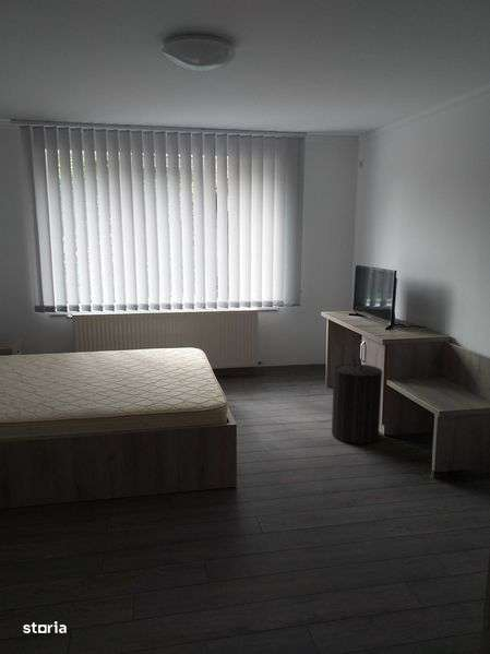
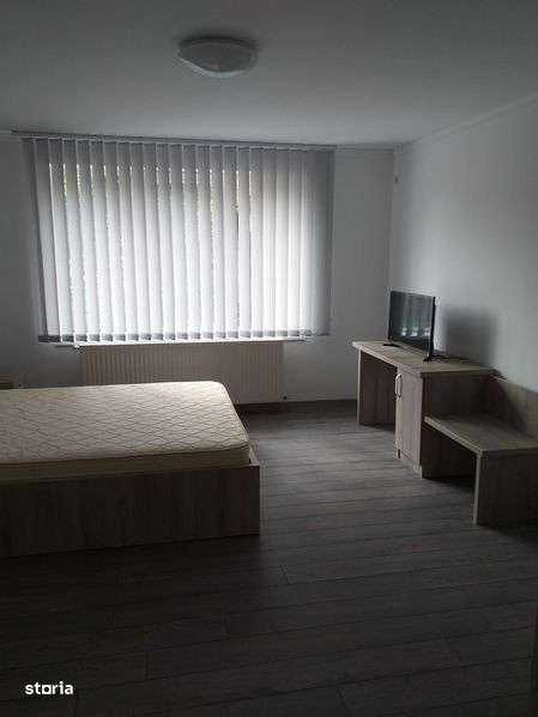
- laundry hamper [331,357,383,445]
